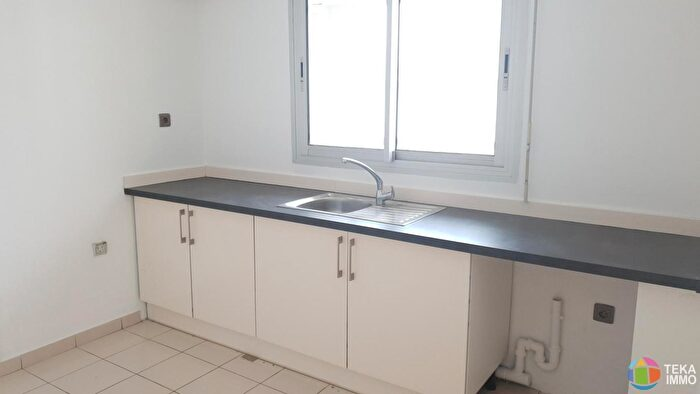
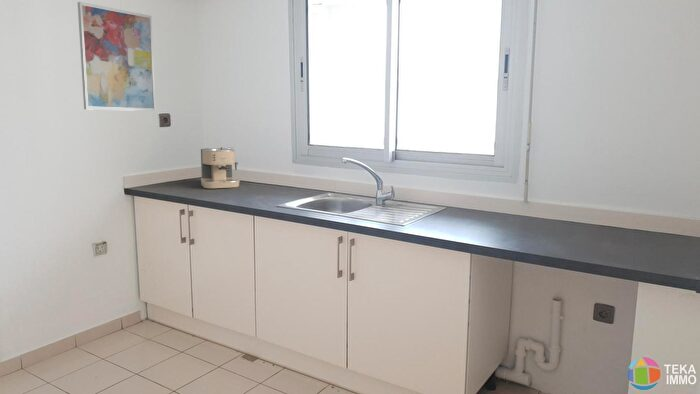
+ coffee maker [200,146,241,189]
+ wall art [77,1,156,112]
